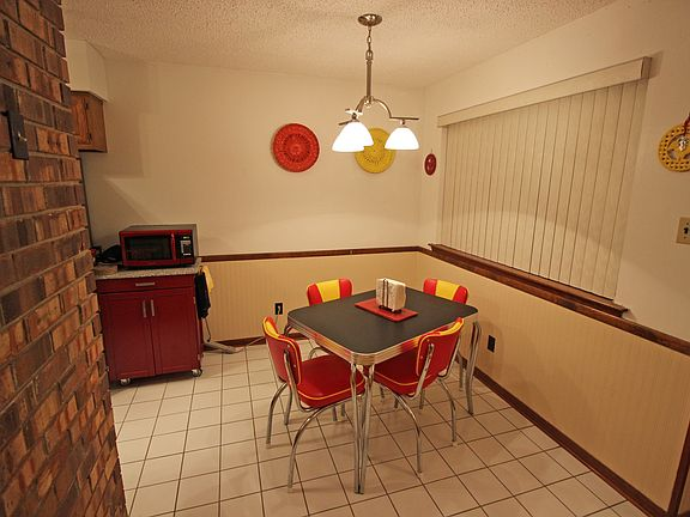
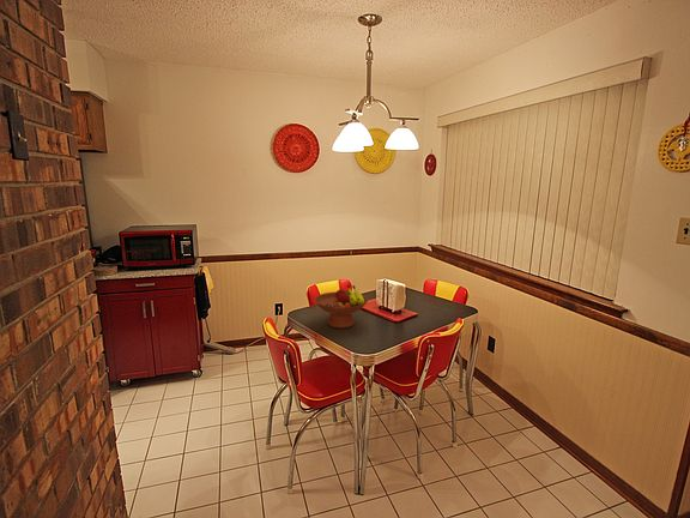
+ fruit bowl [313,284,369,330]
